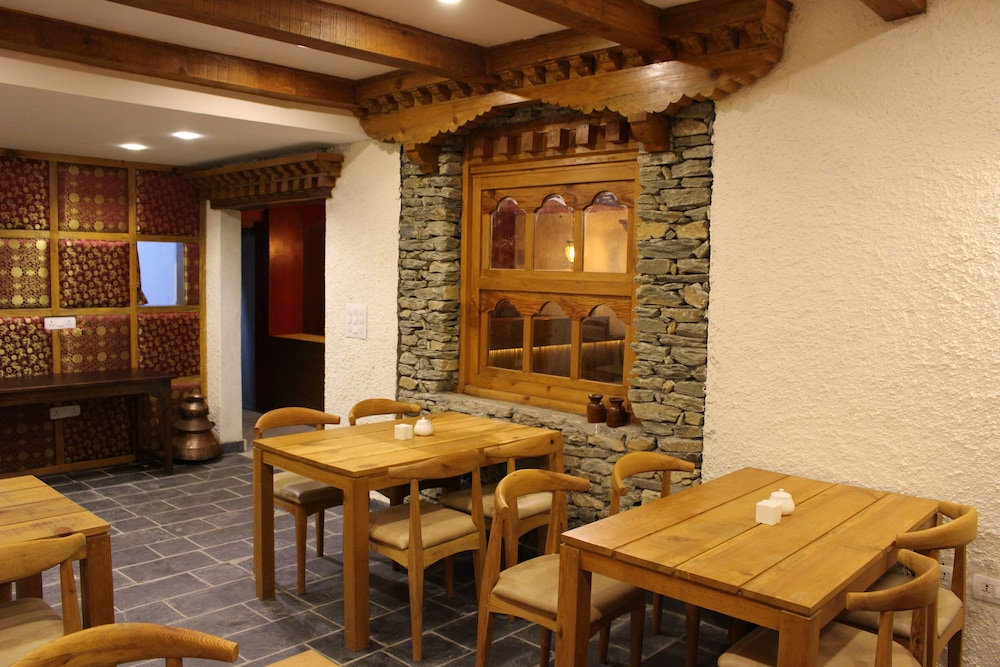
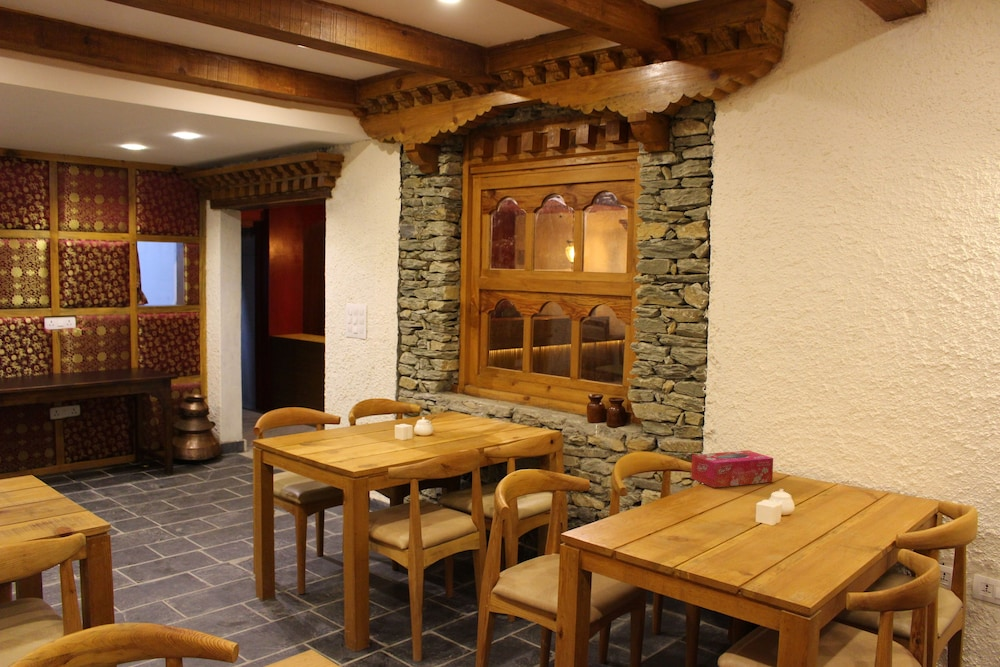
+ tissue box [690,449,774,489]
